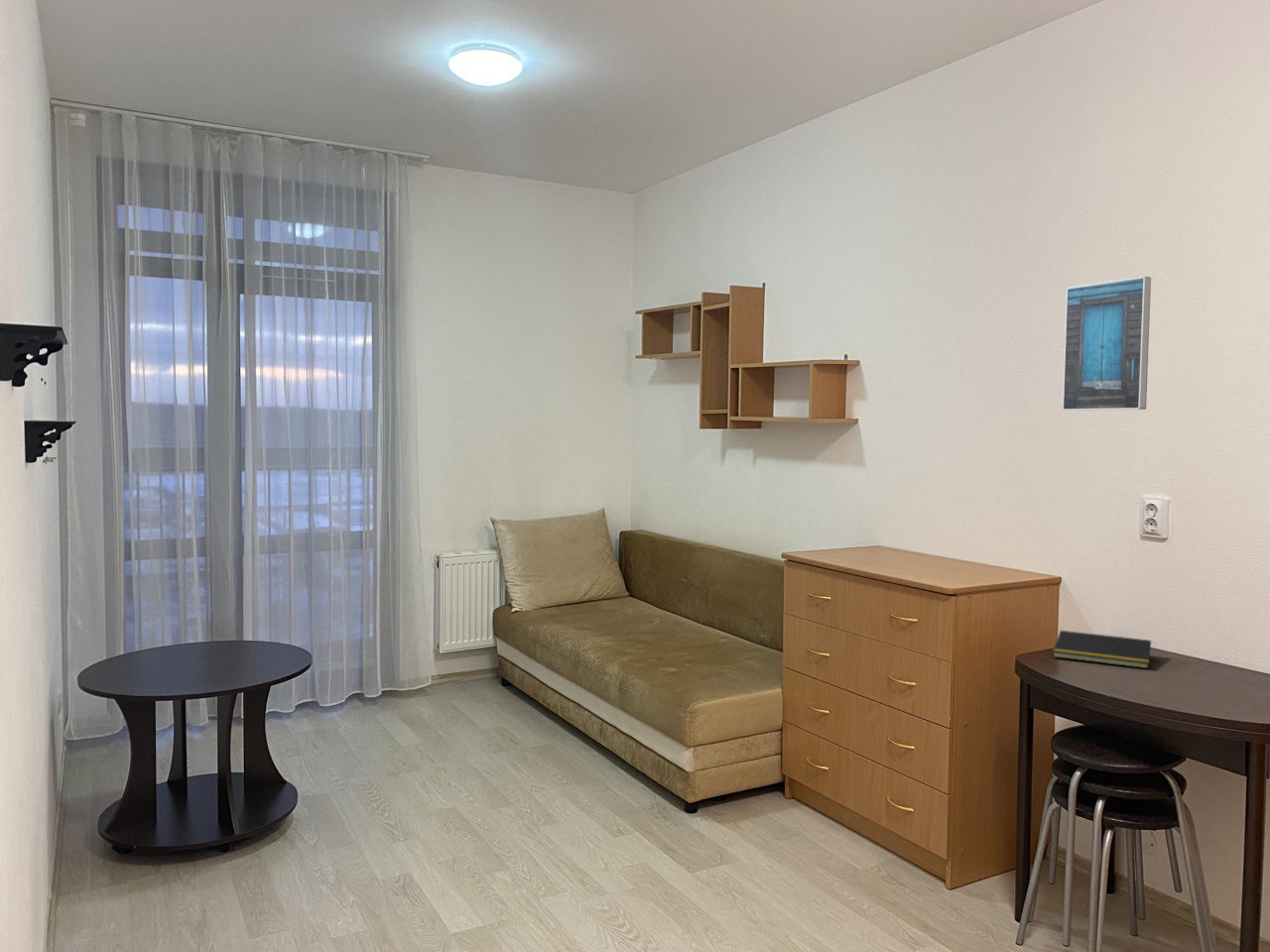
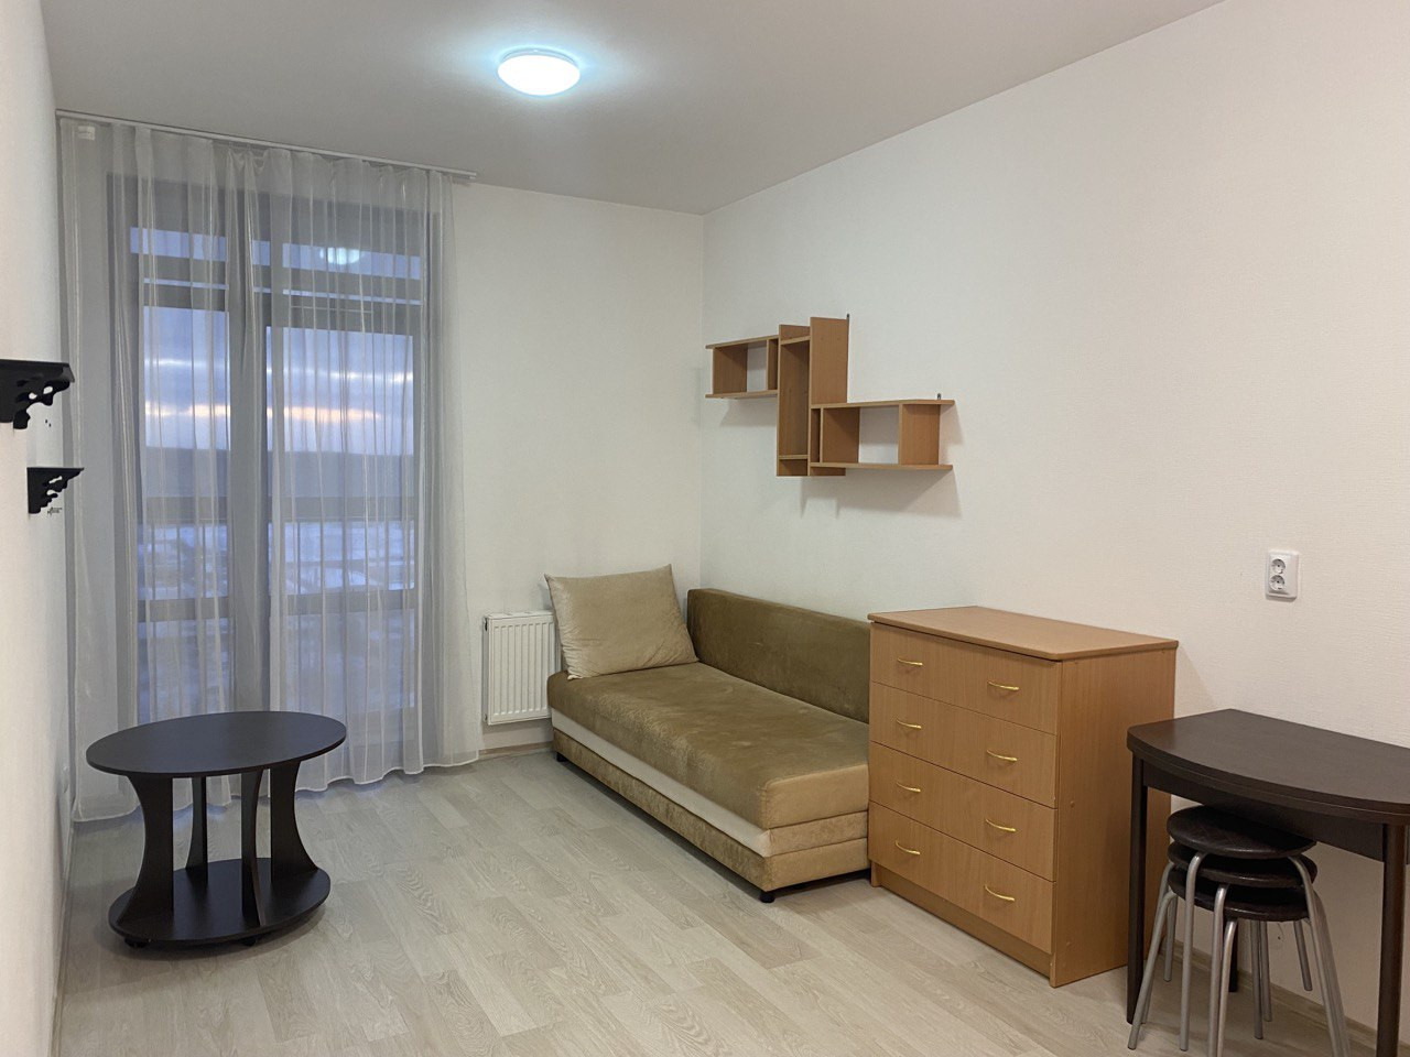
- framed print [1062,276,1152,412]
- notepad [1052,630,1152,669]
